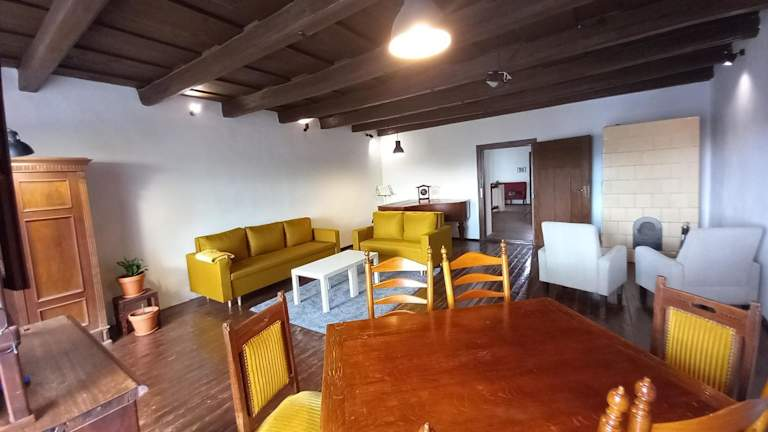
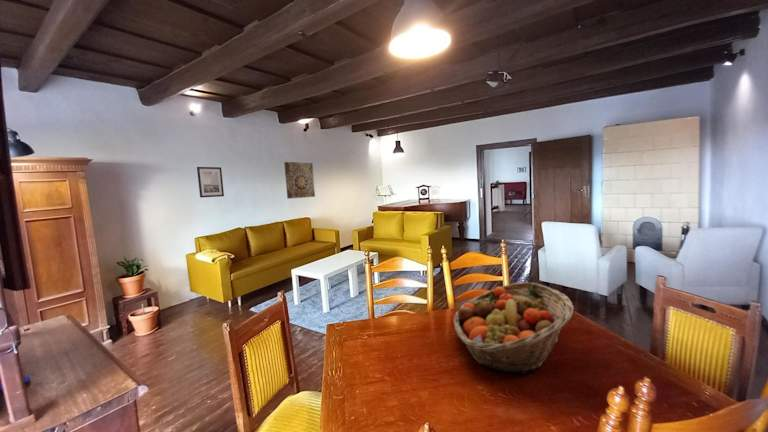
+ fruit basket [453,281,575,375]
+ wall art [196,166,225,198]
+ wall art [283,161,316,200]
